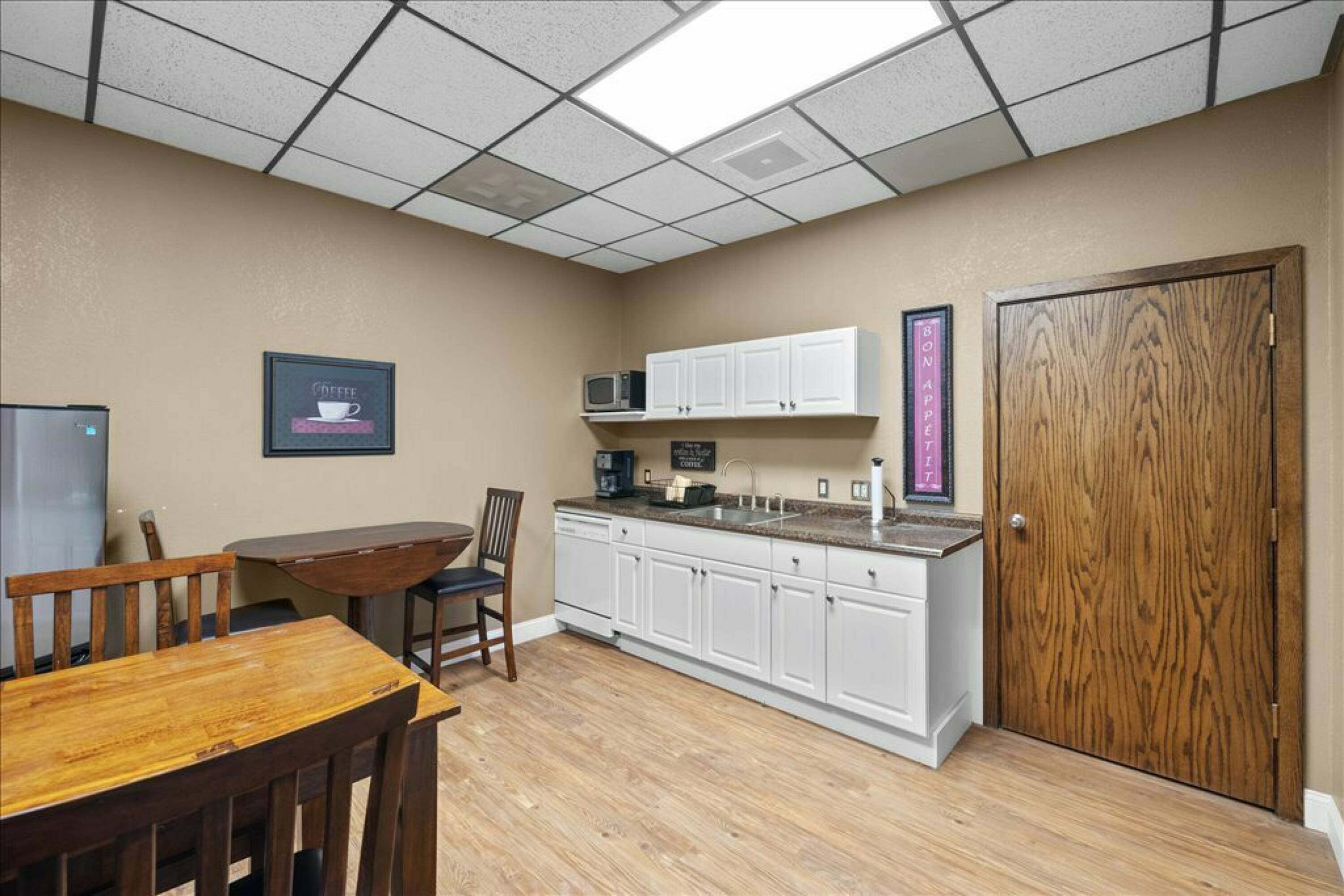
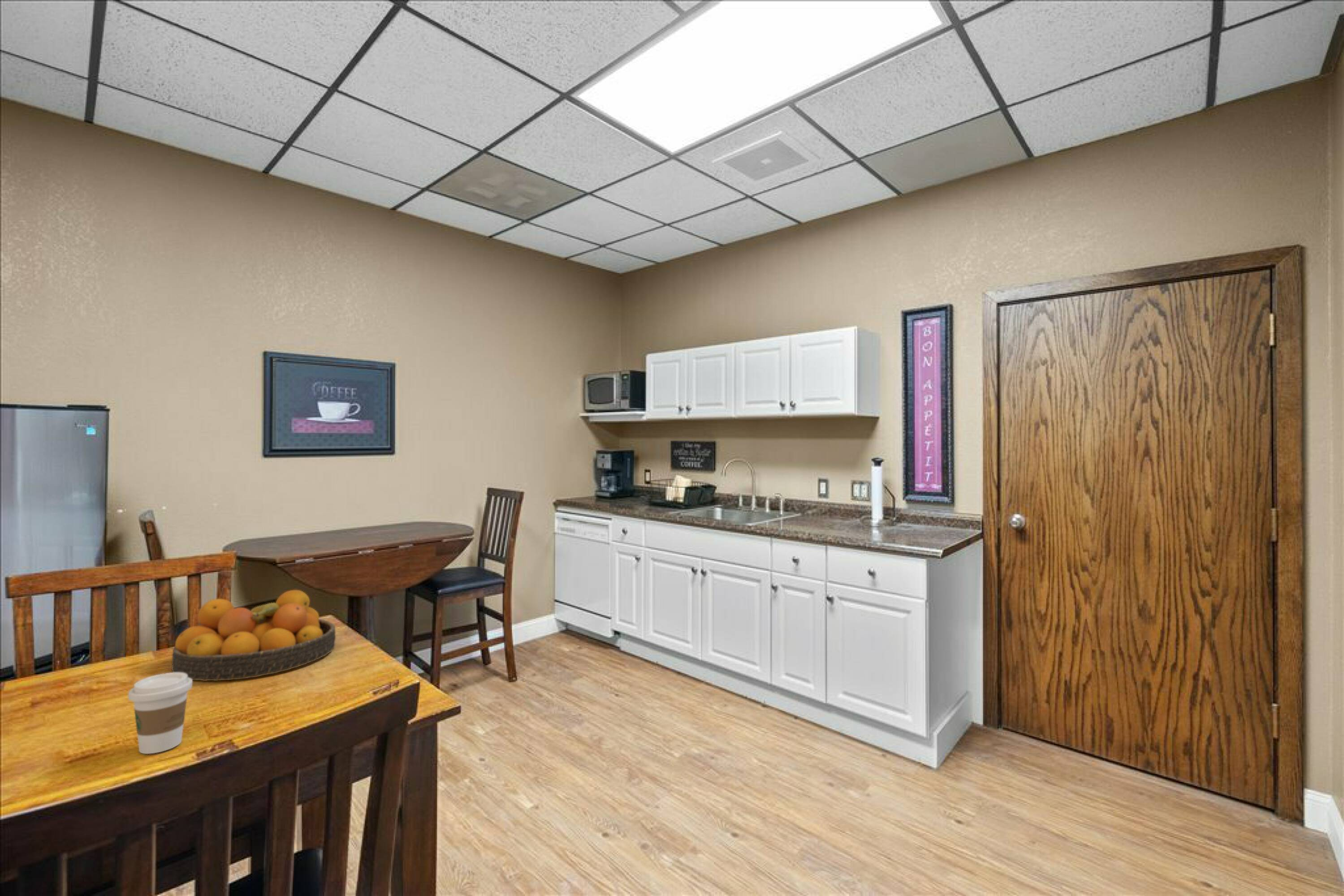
+ coffee cup [128,672,193,754]
+ fruit bowl [171,590,336,681]
